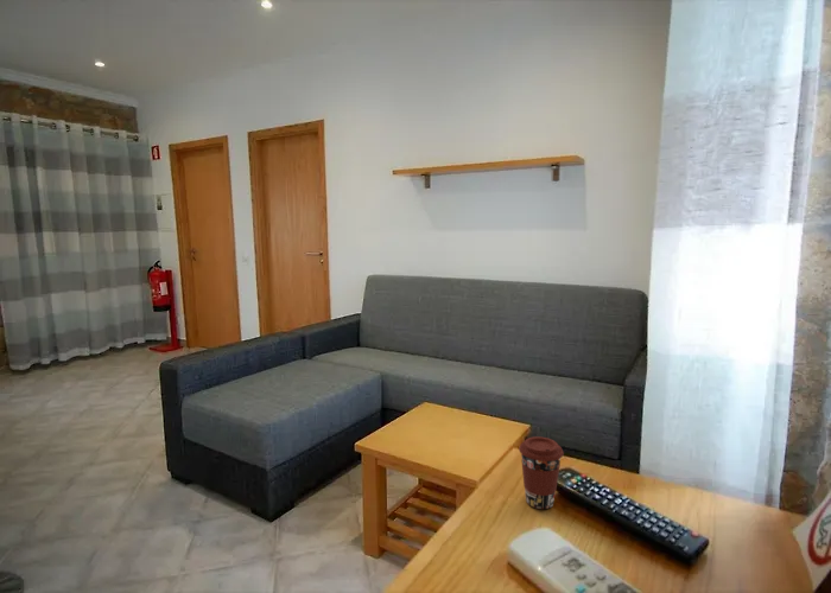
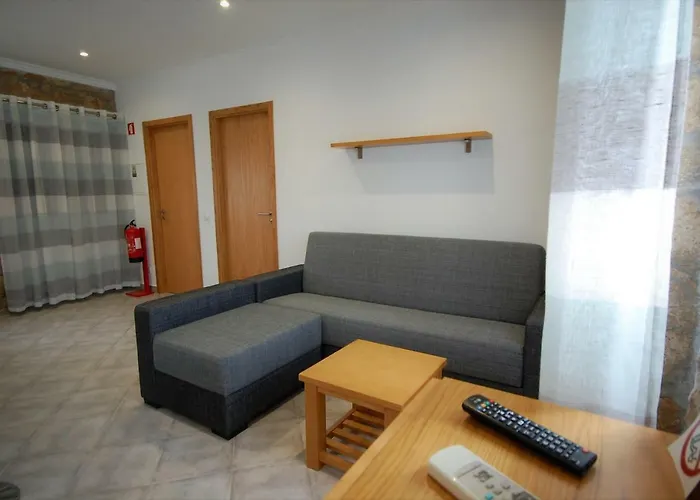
- coffee cup [518,435,565,510]
